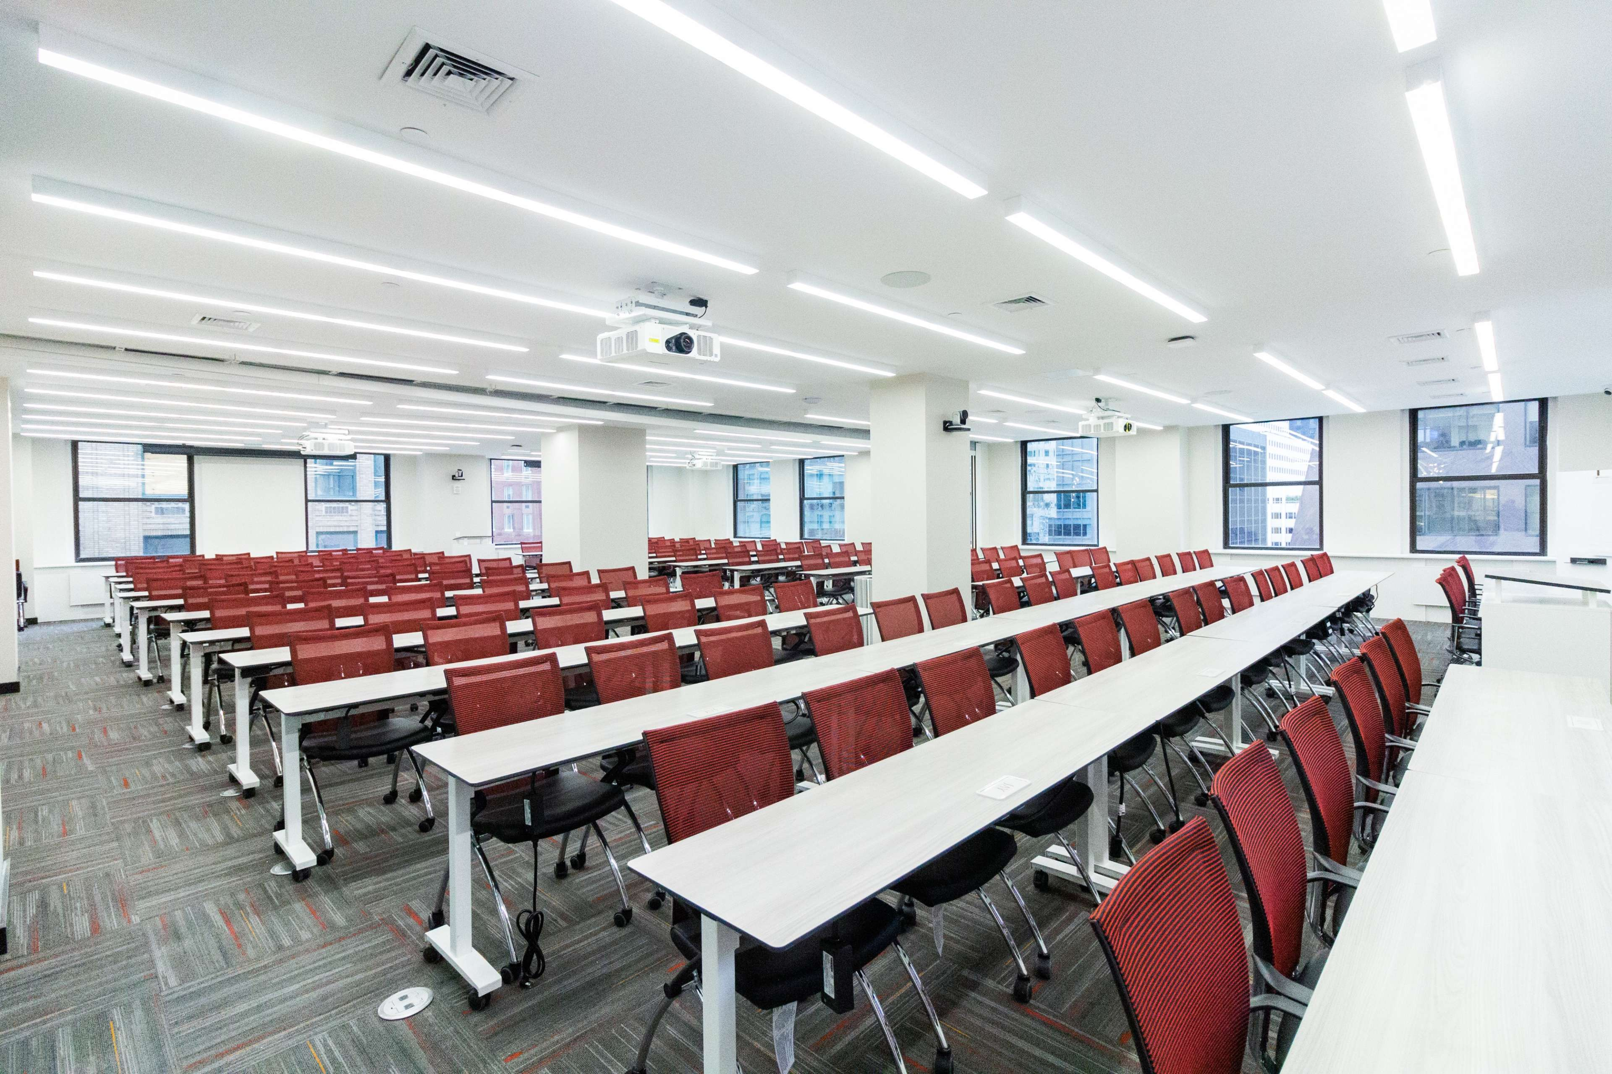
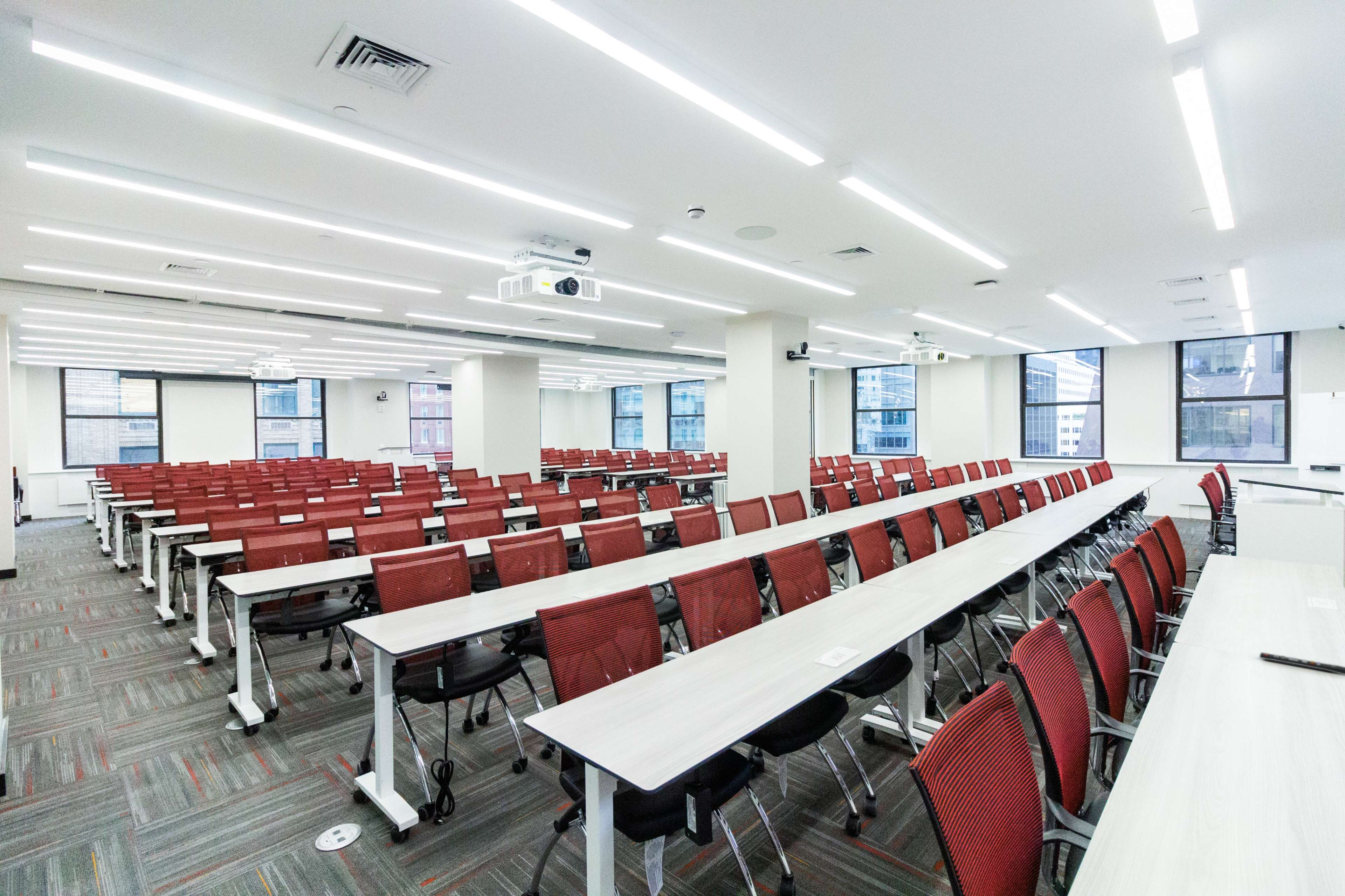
+ remote control [1259,652,1345,675]
+ smoke detector [687,204,705,220]
